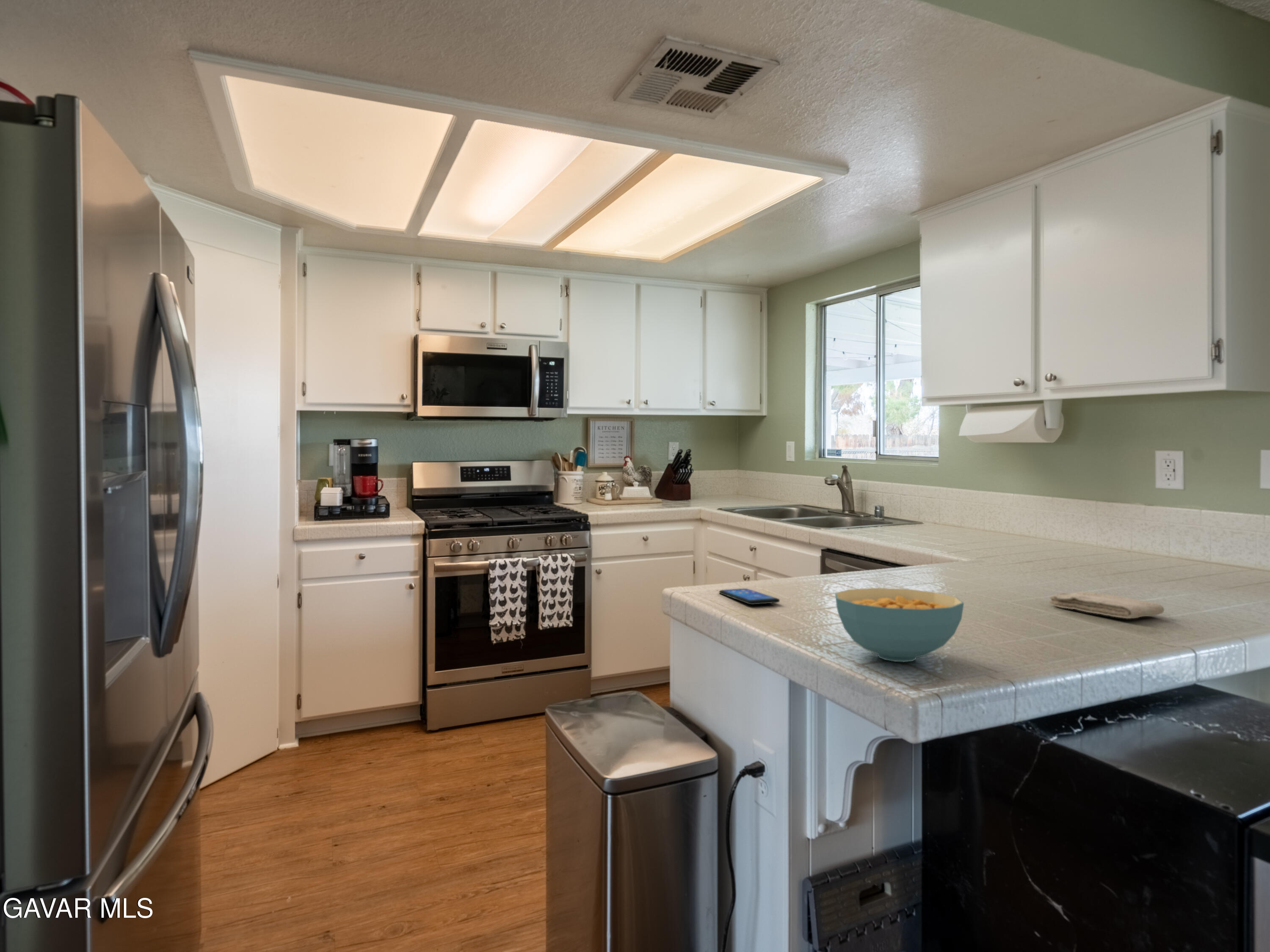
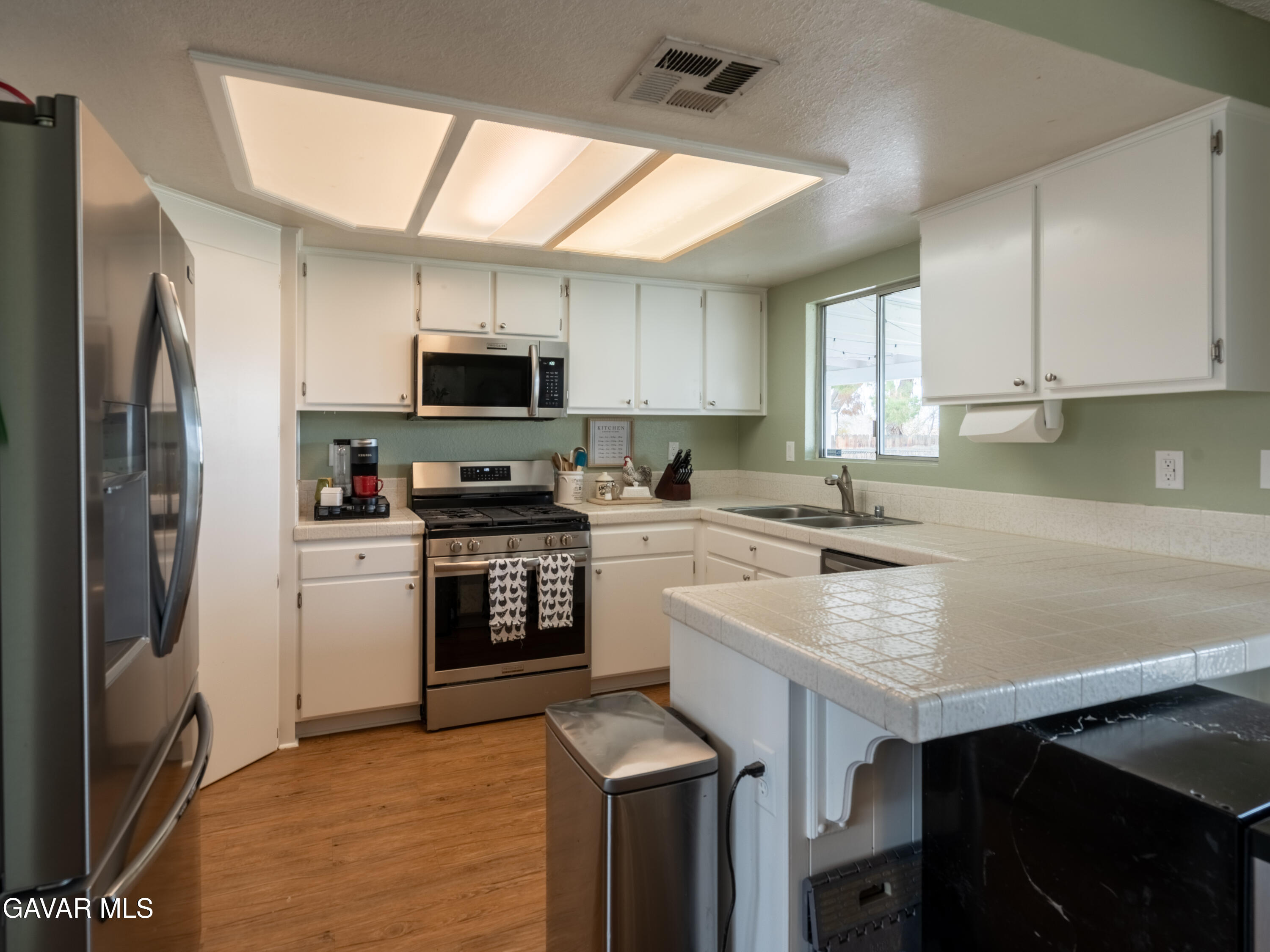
- smartphone [719,588,780,605]
- washcloth [1049,591,1165,619]
- cereal bowl [834,588,964,663]
